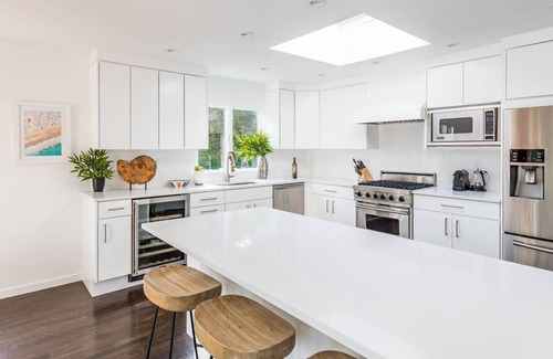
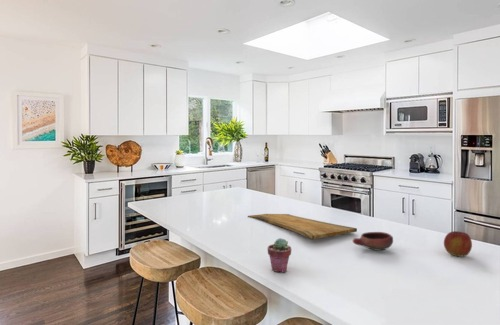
+ potted succulent [267,237,292,273]
+ apple [443,230,473,258]
+ bowl [352,231,394,252]
+ cutting board [247,213,358,240]
